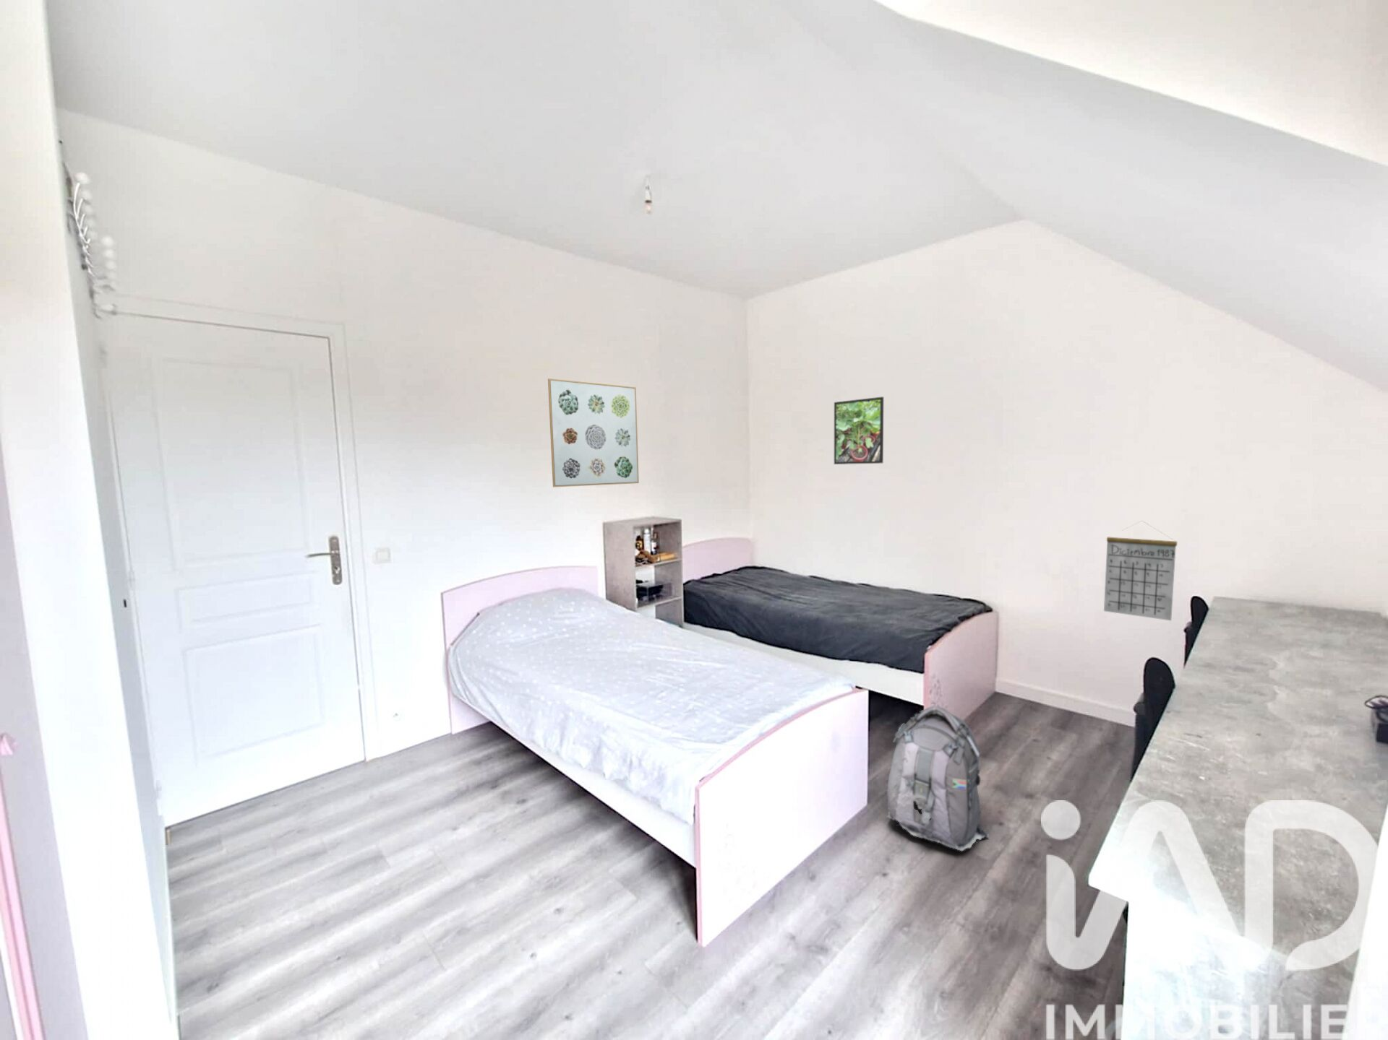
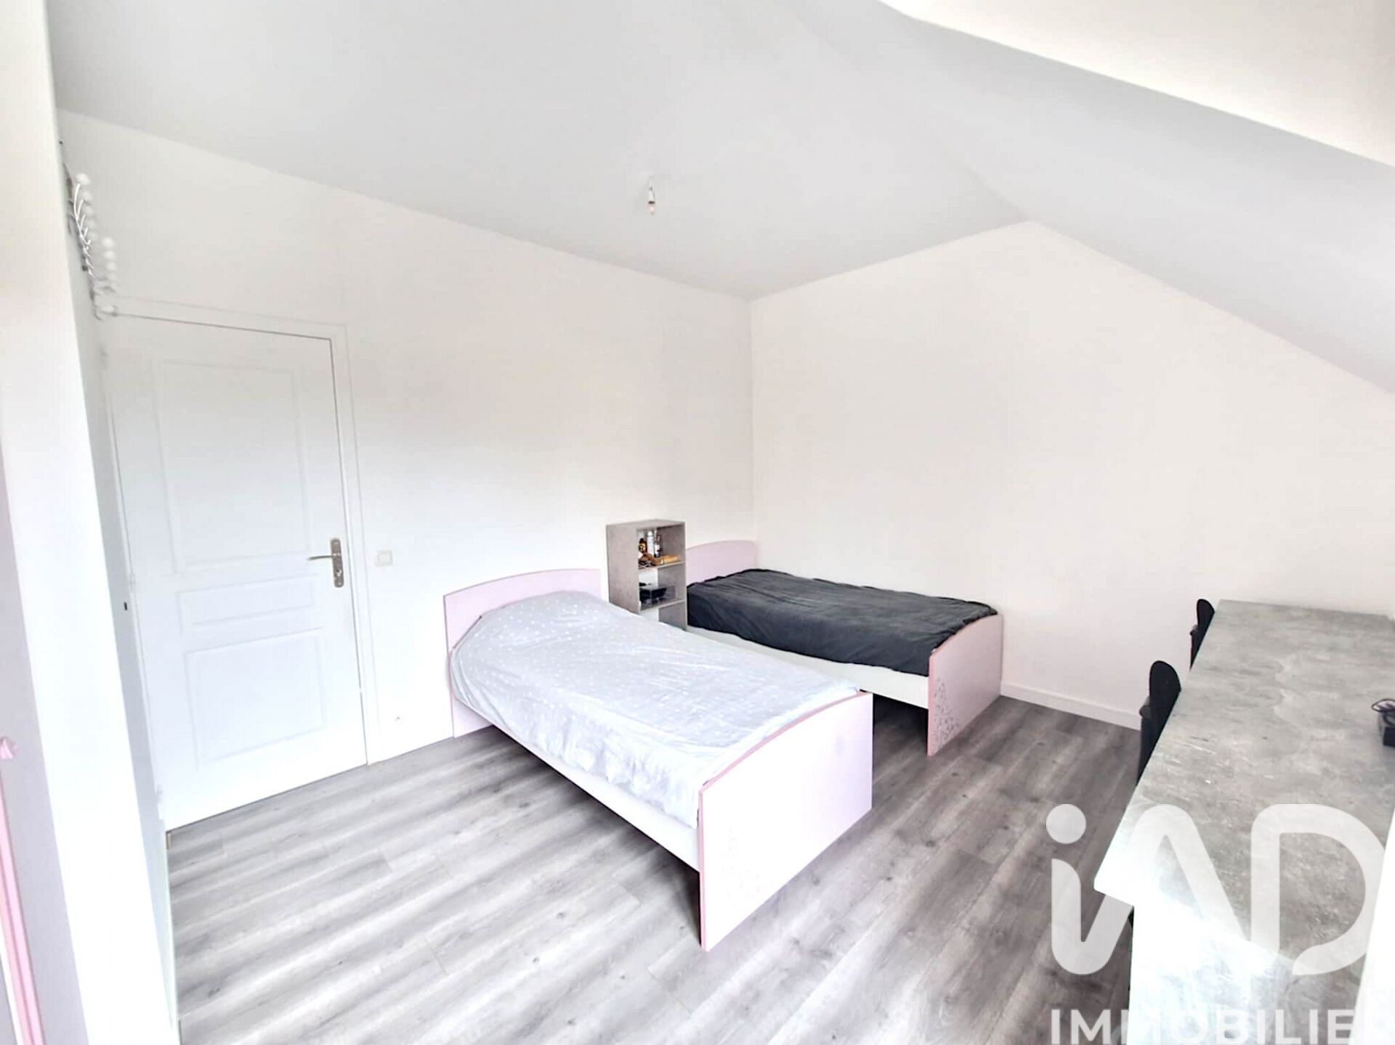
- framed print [834,395,884,465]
- calendar [1103,520,1178,622]
- backpack [886,706,990,851]
- wall art [548,378,639,487]
